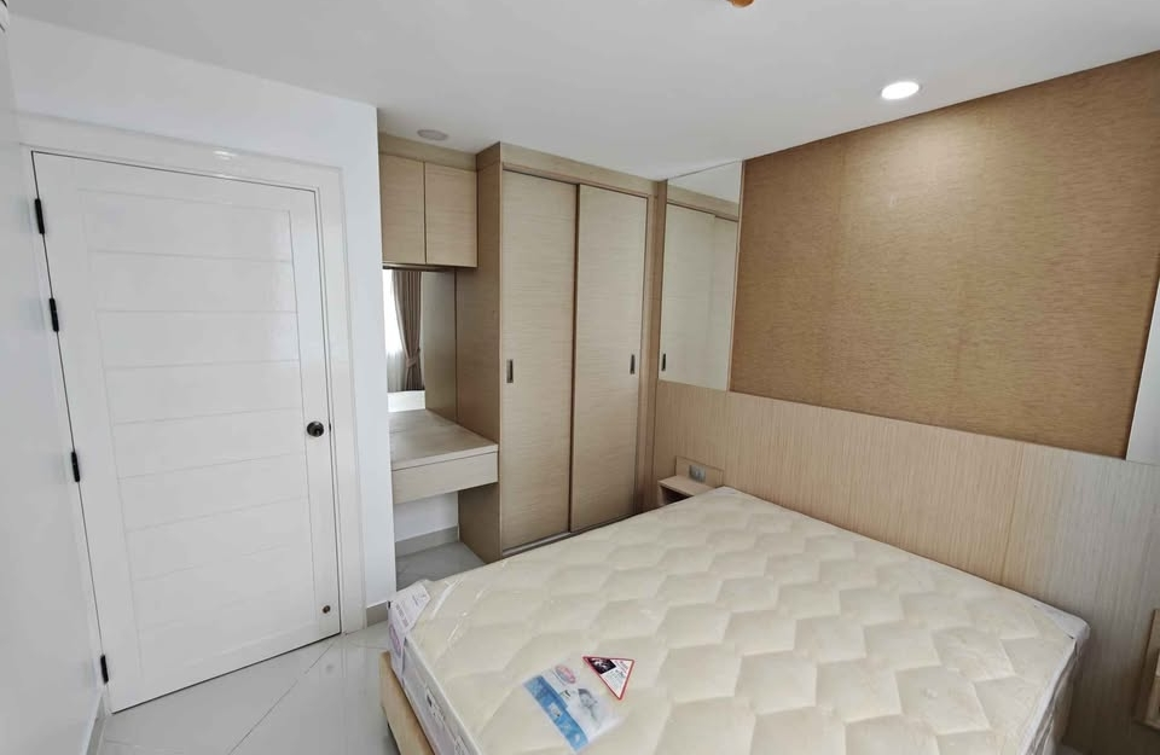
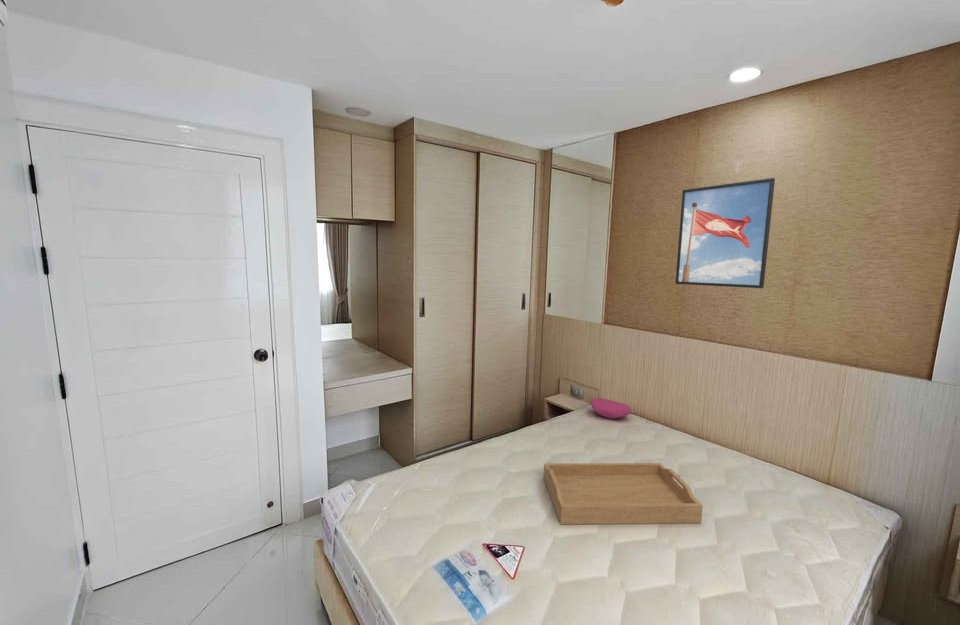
+ cushion [590,397,632,420]
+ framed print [675,177,776,289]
+ serving tray [543,462,704,525]
